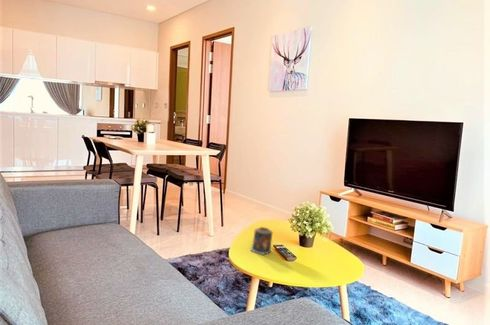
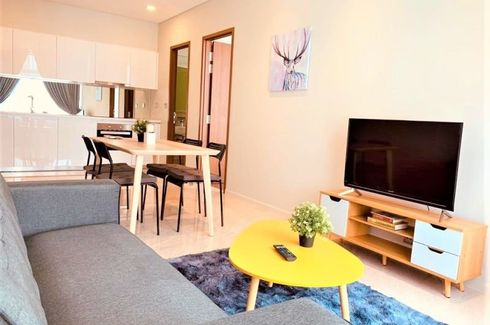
- candle [249,226,274,256]
